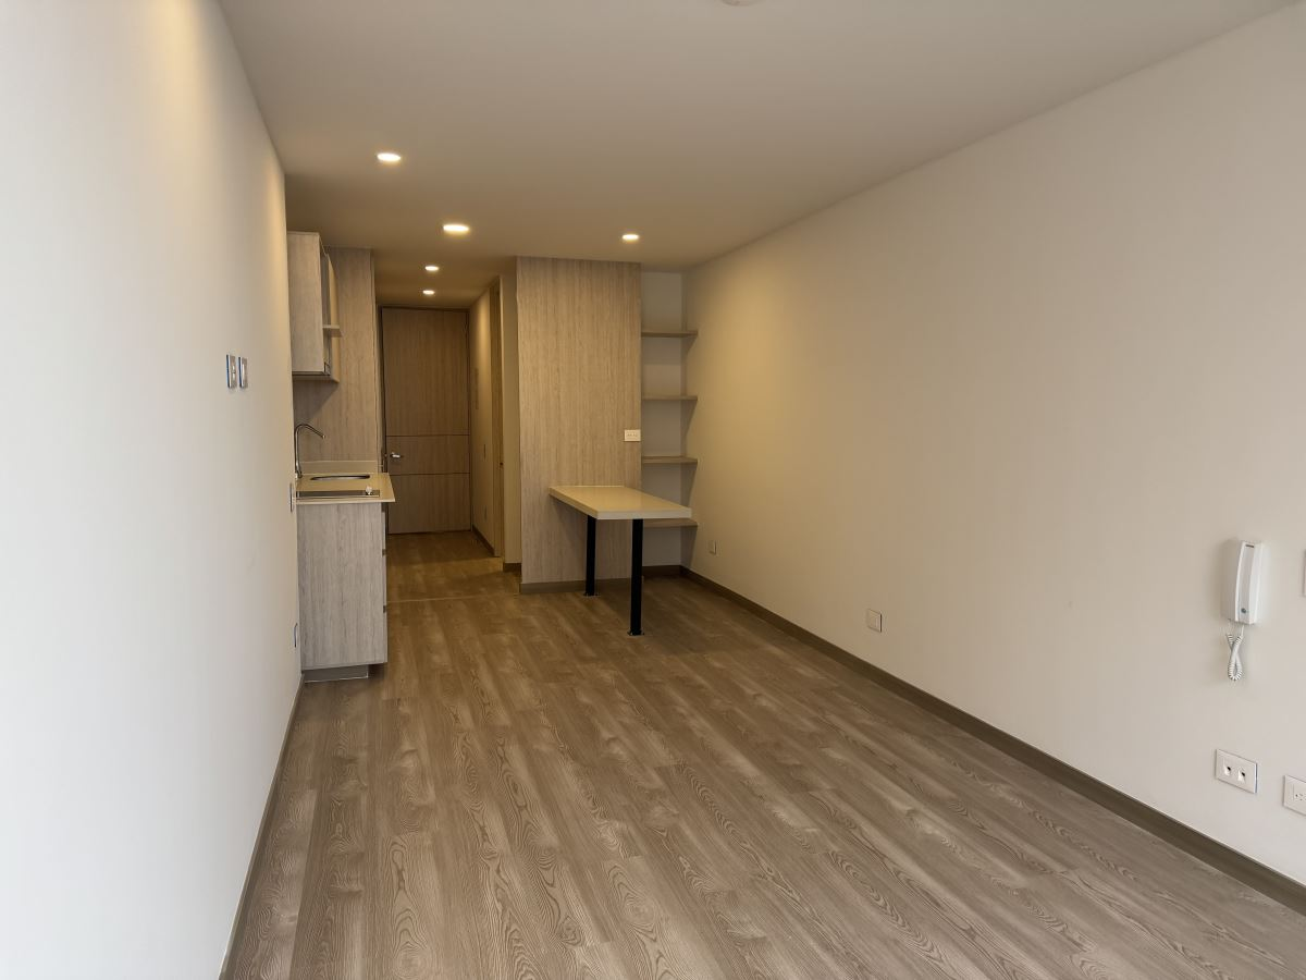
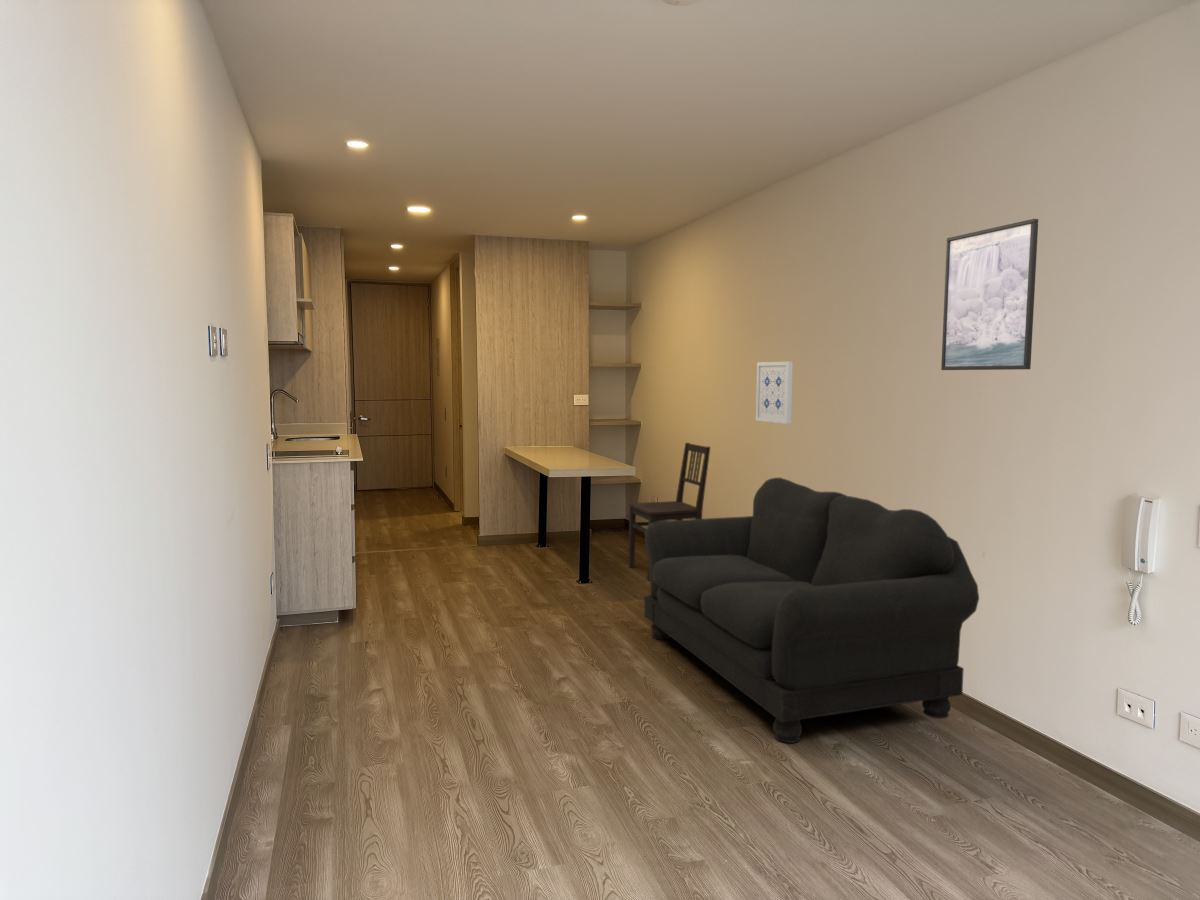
+ sofa [643,476,980,744]
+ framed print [940,218,1039,371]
+ wall art [755,361,794,425]
+ dining chair [627,442,711,581]
